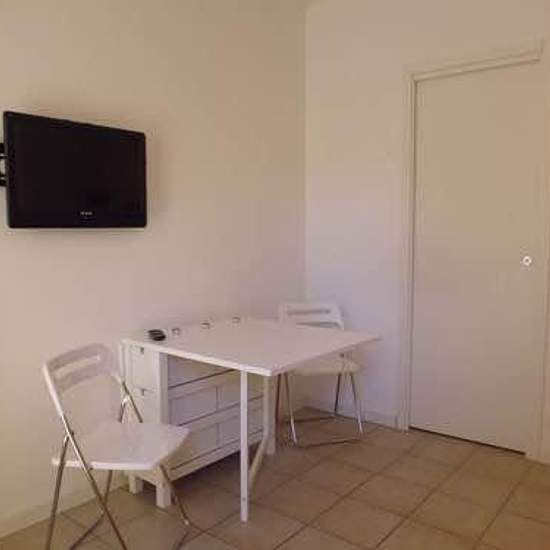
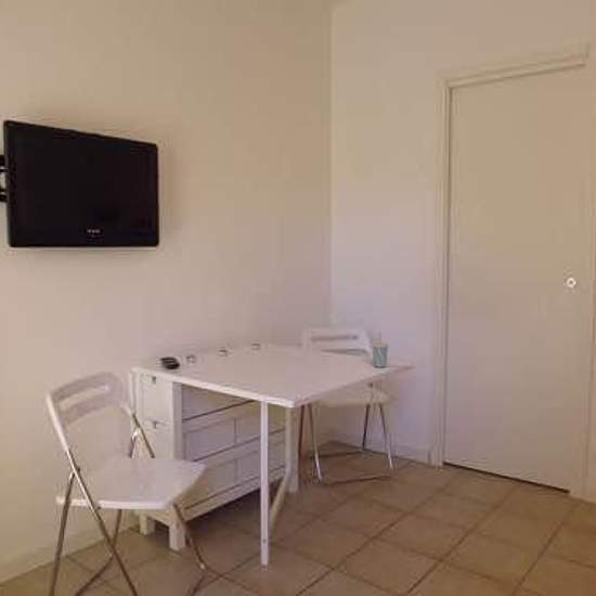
+ cup [371,331,390,368]
